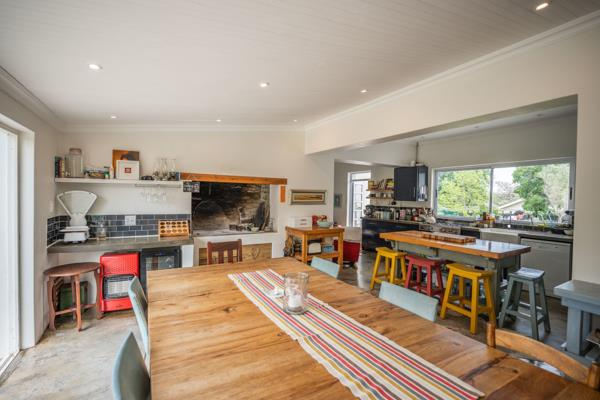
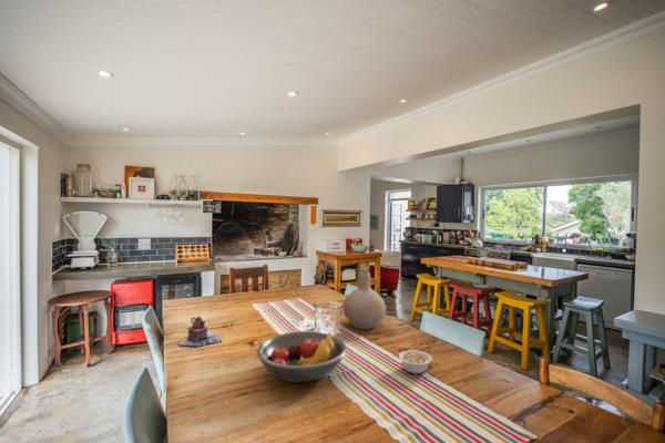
+ legume [391,349,433,374]
+ fruit bowl [256,330,347,383]
+ teapot [178,316,223,348]
+ vase [342,270,387,330]
